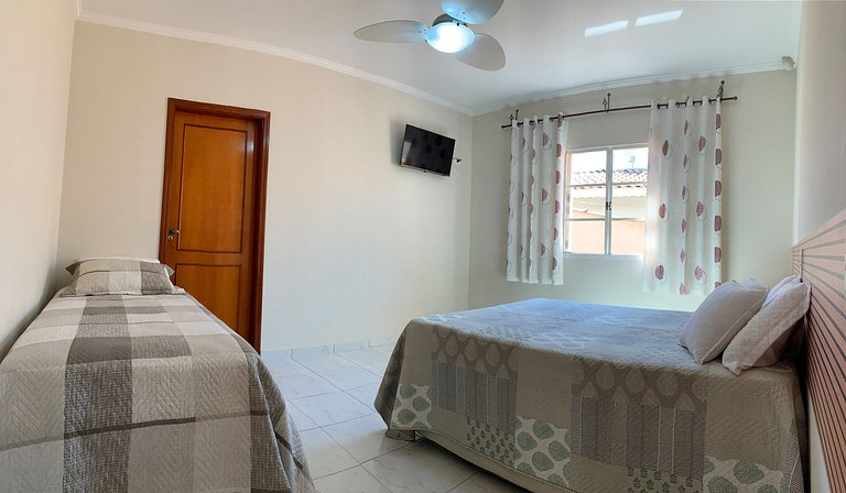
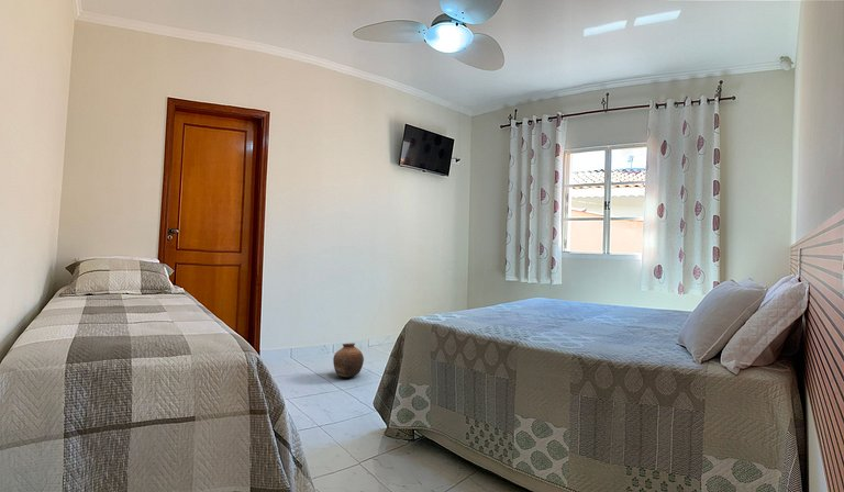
+ pottery [332,342,365,378]
